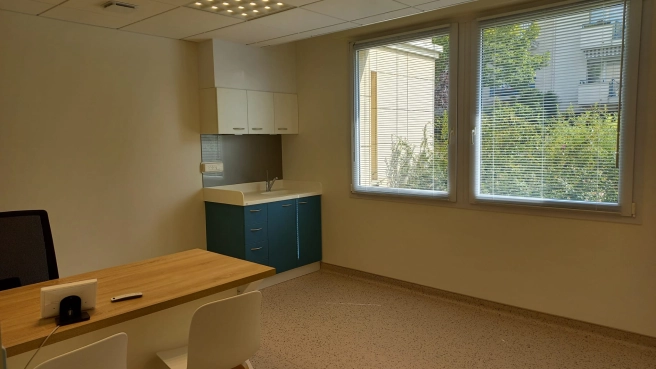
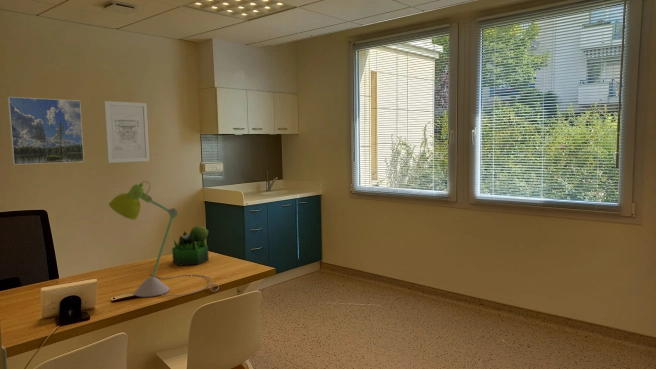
+ wall art [103,100,151,164]
+ plant [171,225,210,267]
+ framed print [6,96,85,166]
+ desk lamp [108,180,220,298]
